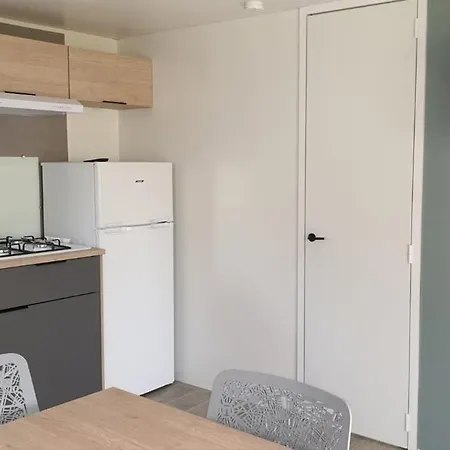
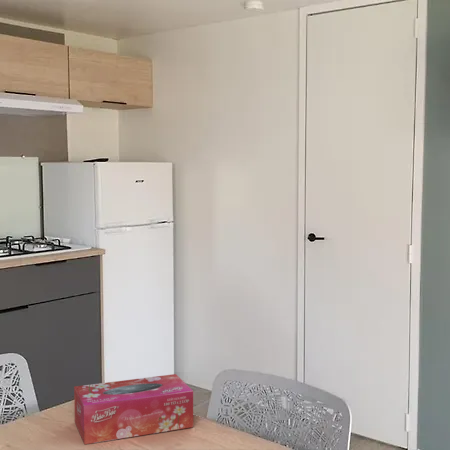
+ tissue box [73,373,194,445]
